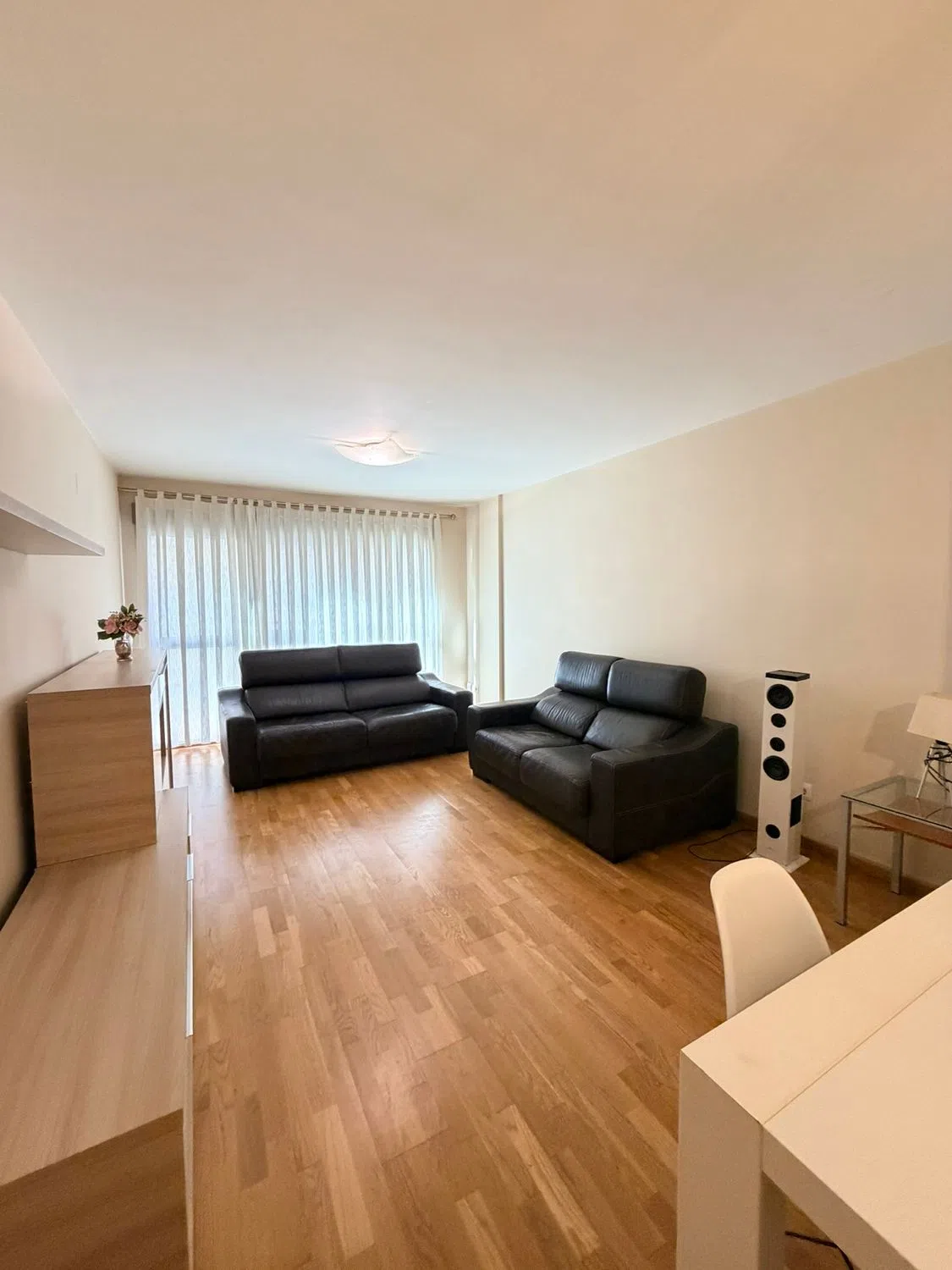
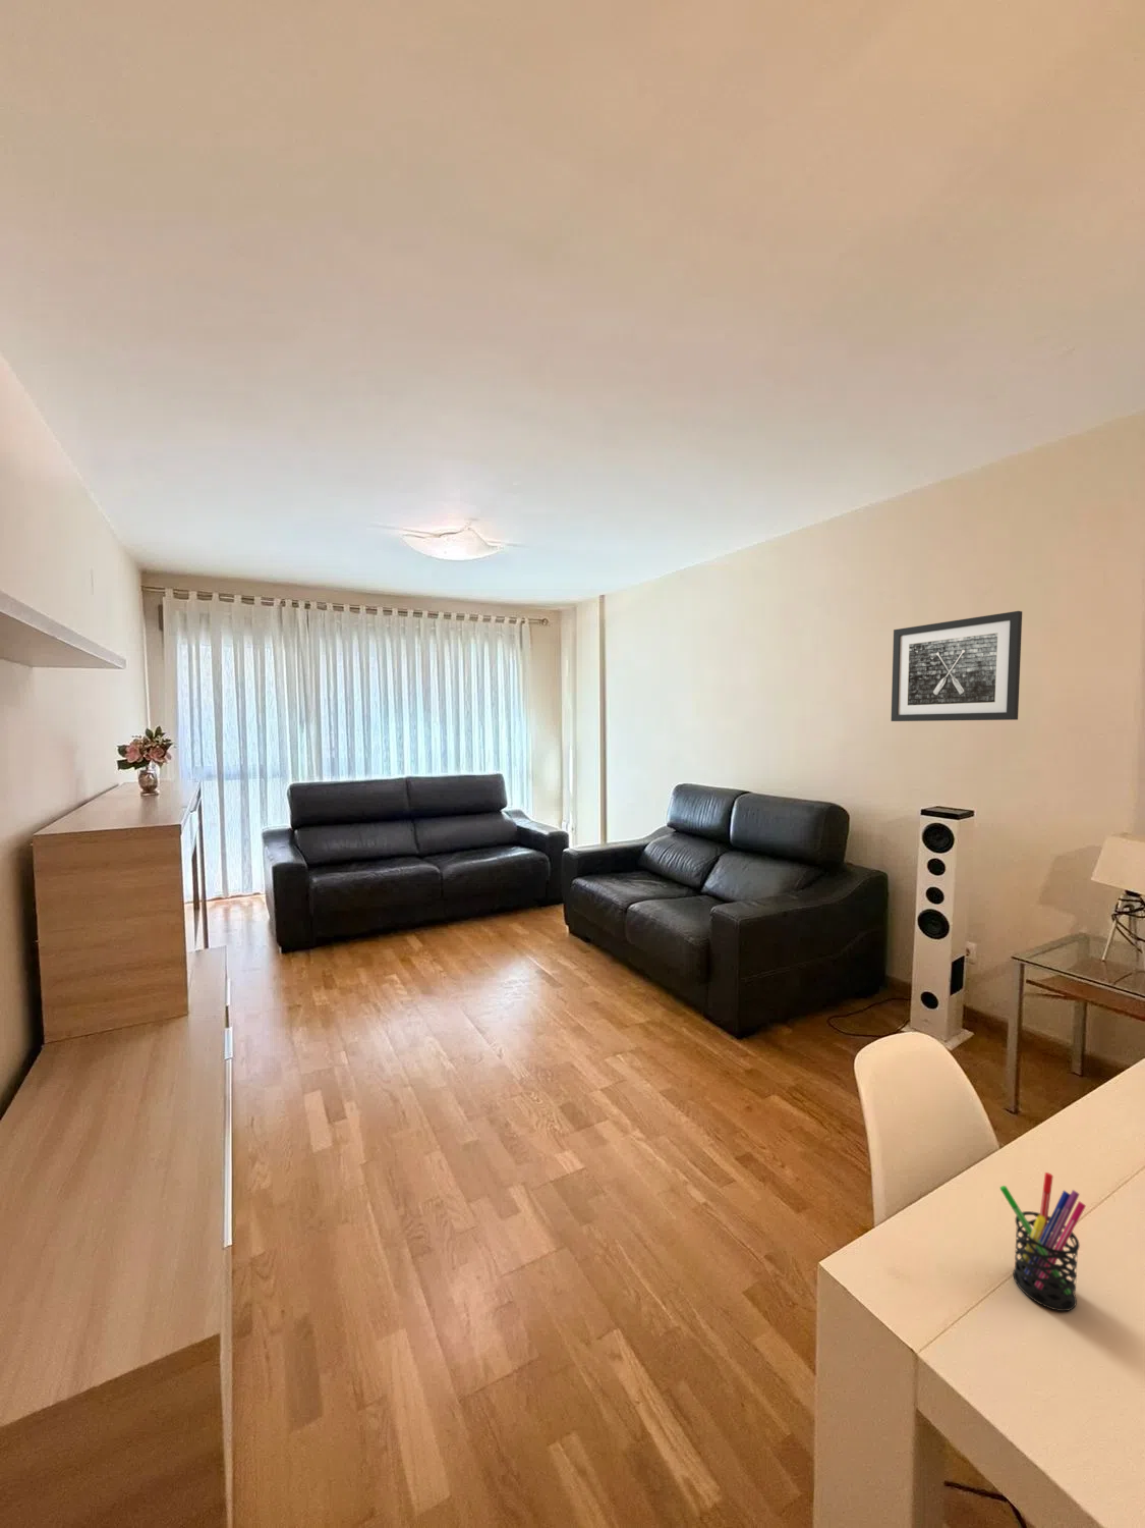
+ pen holder [998,1172,1087,1313]
+ wall art [890,610,1022,722]
